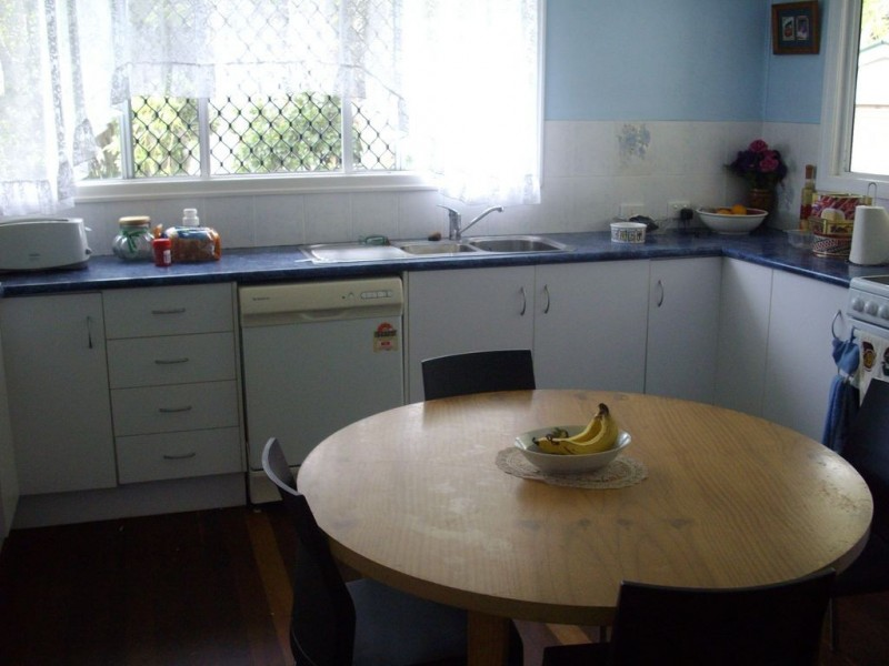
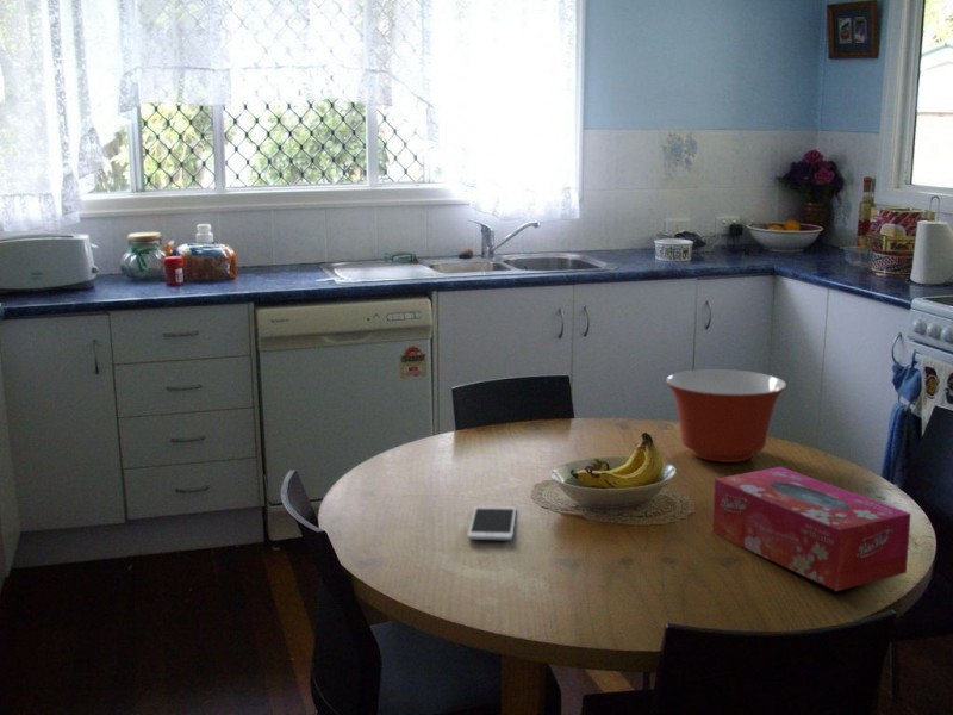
+ mixing bowl [665,368,787,464]
+ tissue box [711,466,911,592]
+ cell phone [466,505,517,541]
